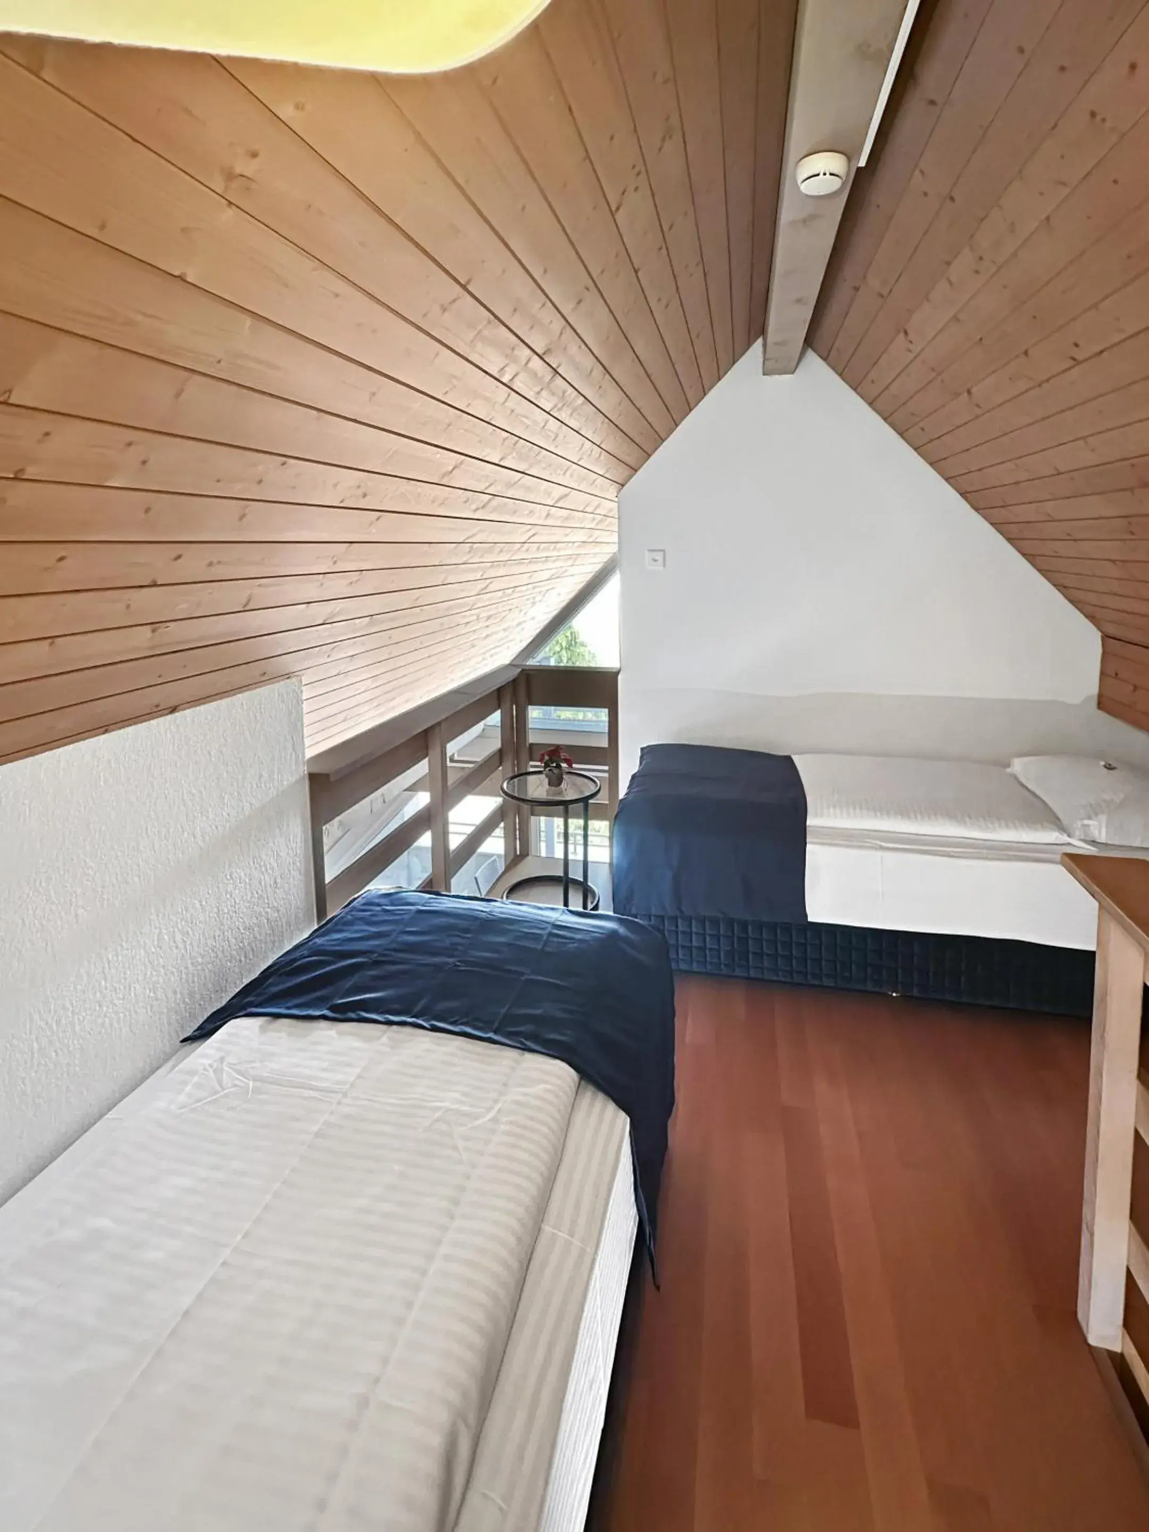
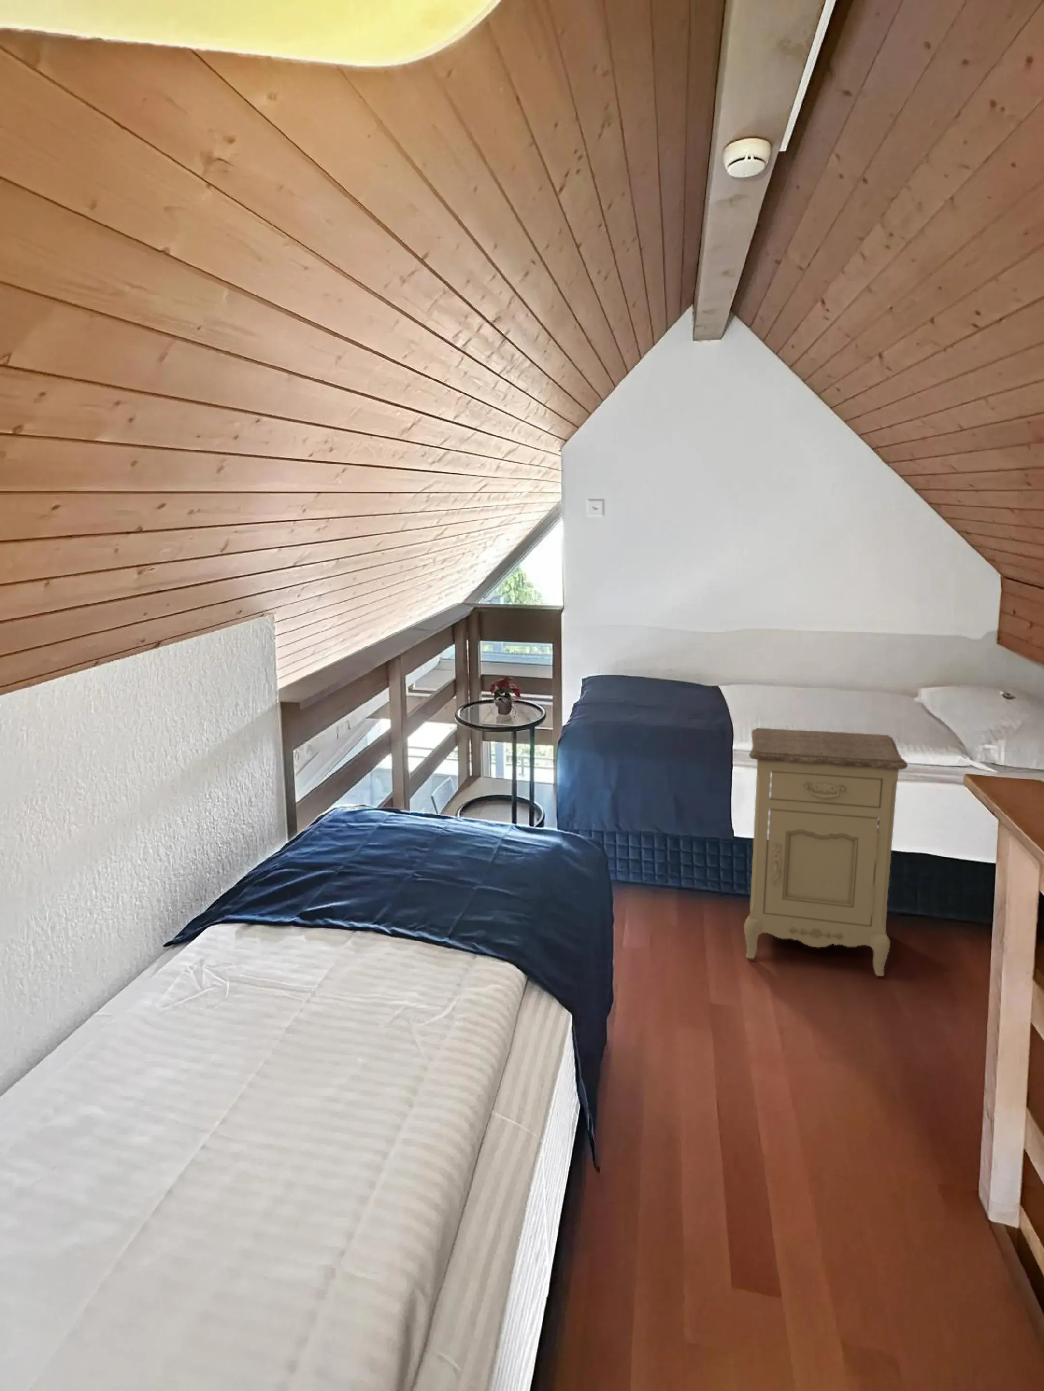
+ nightstand [744,727,908,977]
